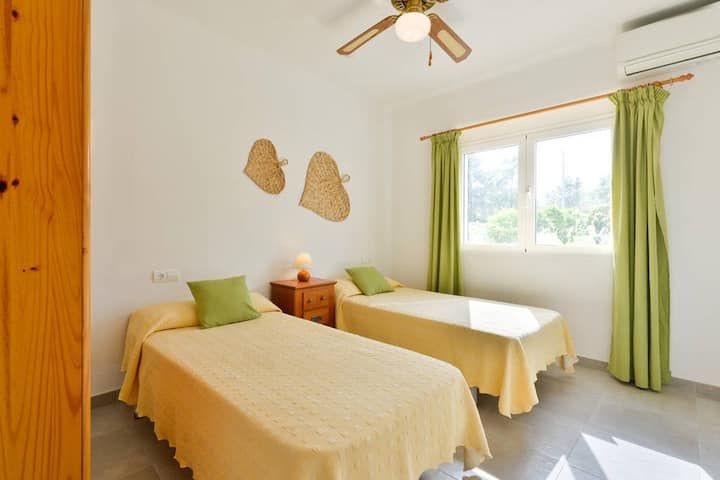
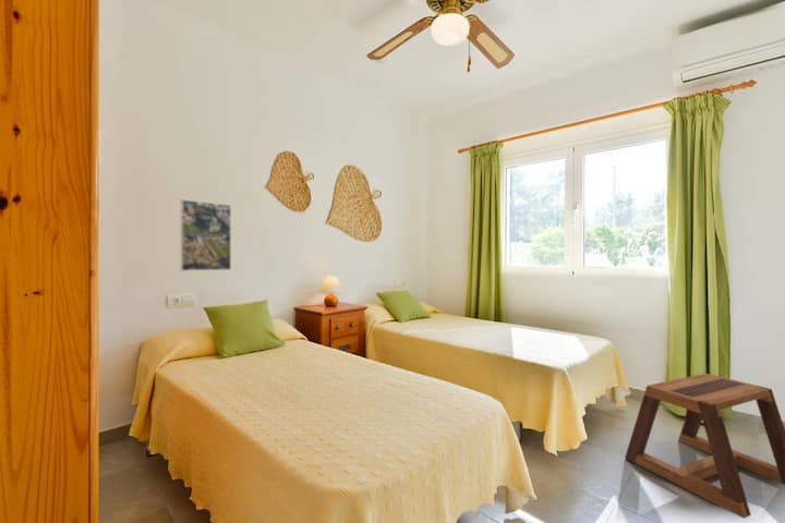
+ stool [624,373,785,520]
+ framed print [179,198,232,272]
